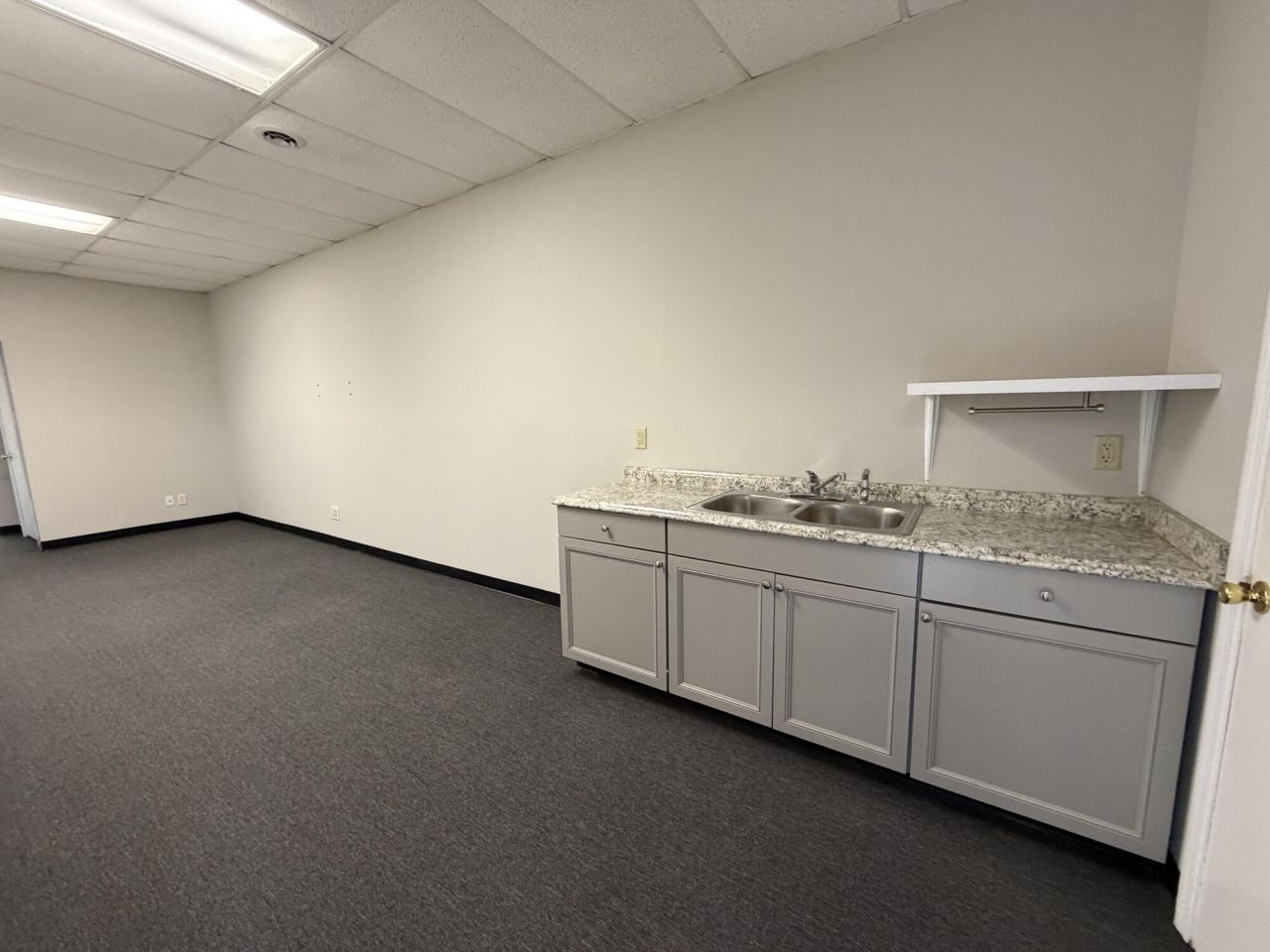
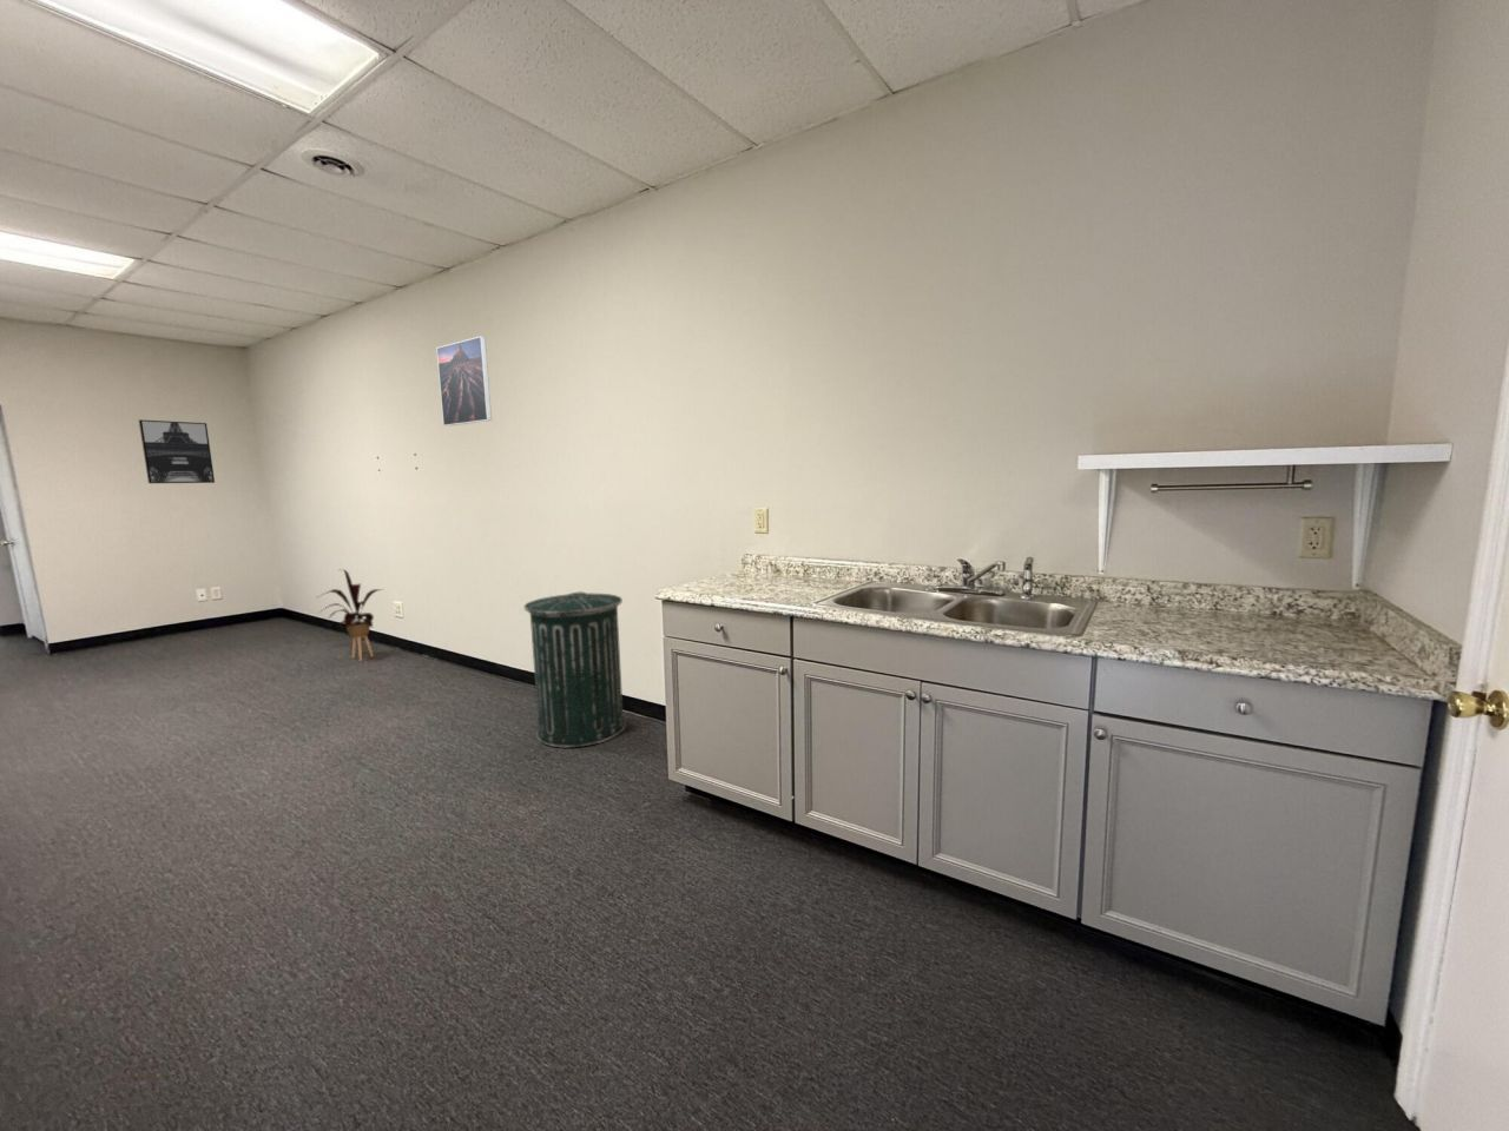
+ house plant [315,568,385,662]
+ trash can [524,590,627,748]
+ wall art [138,418,216,485]
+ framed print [435,336,493,428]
